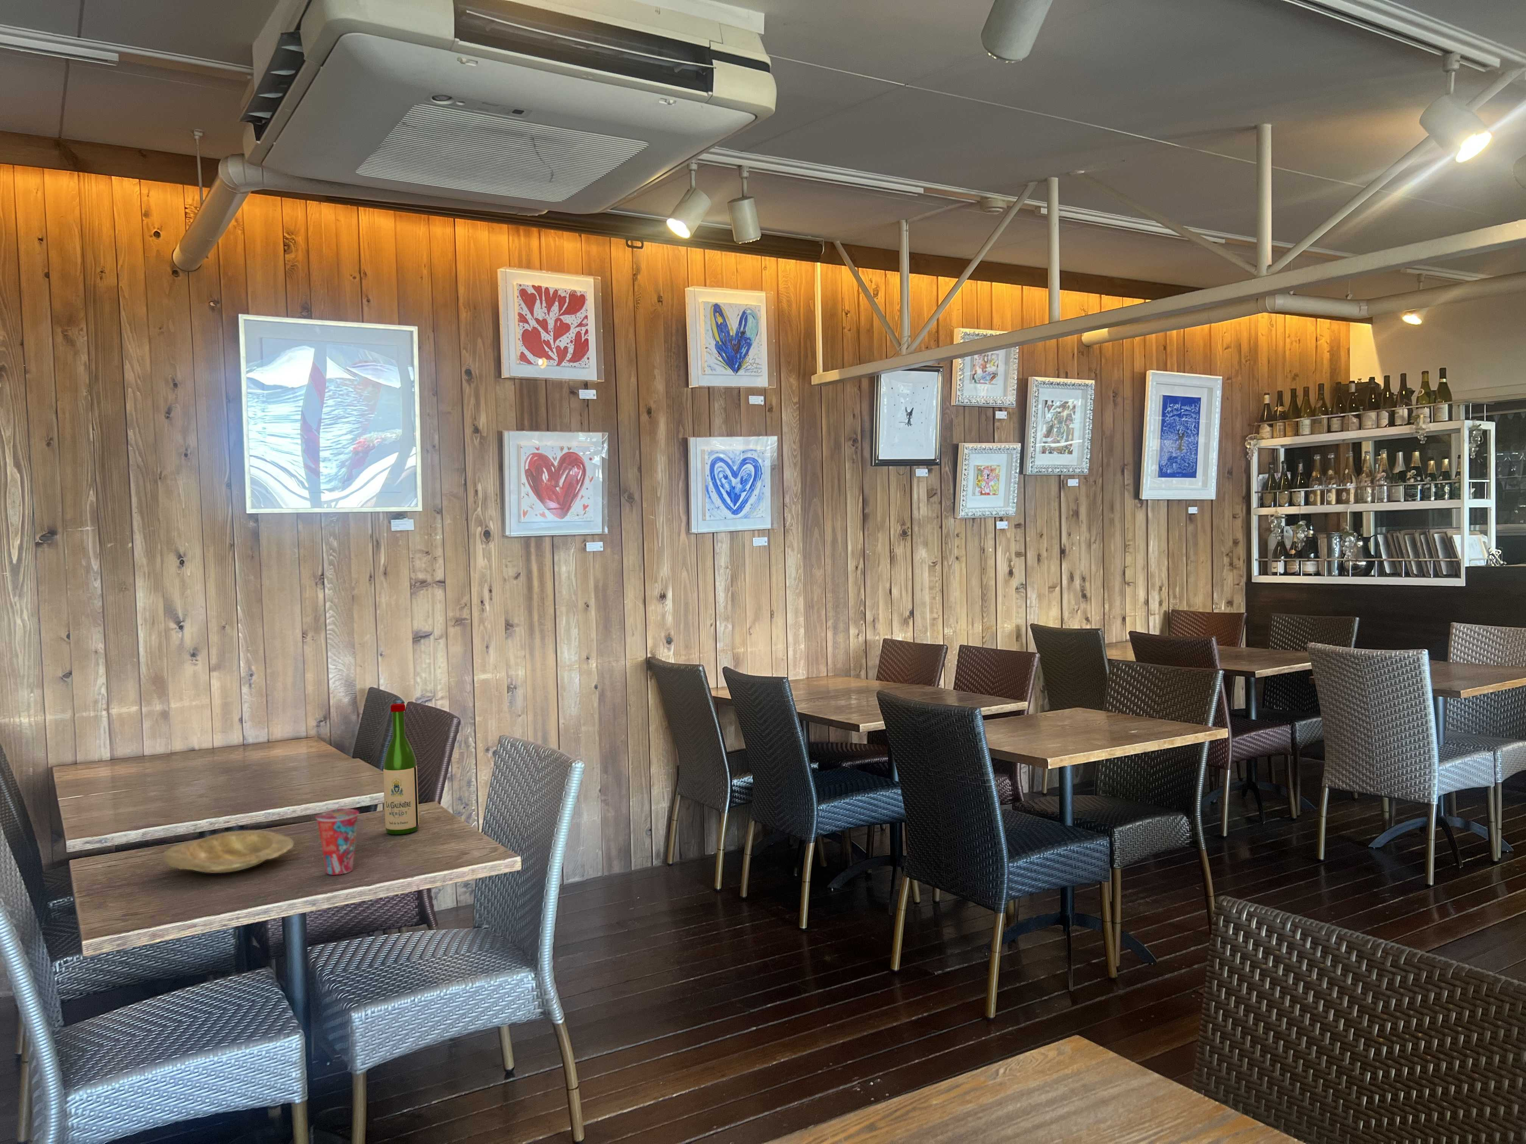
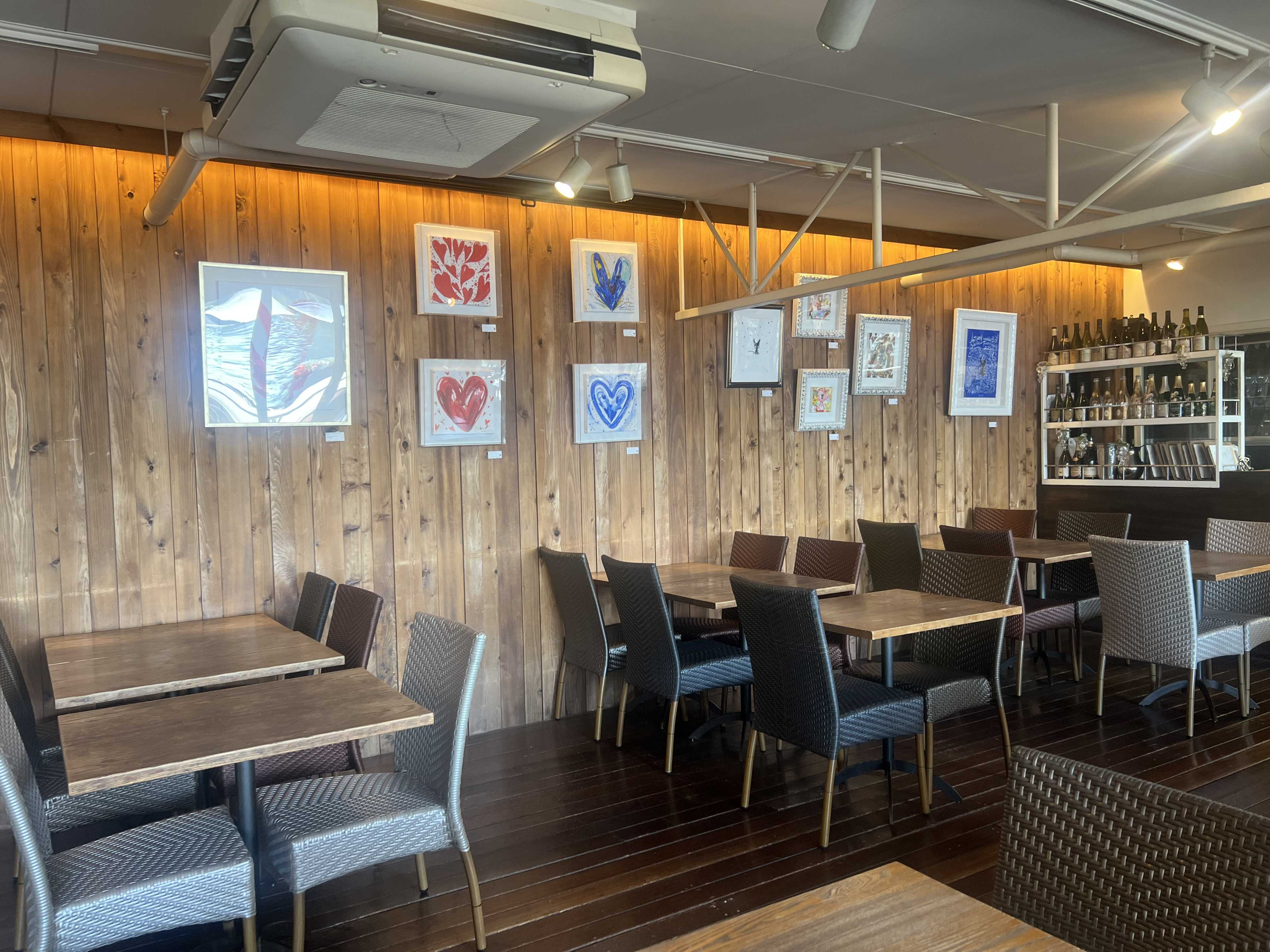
- cup [315,808,359,875]
- plate [161,830,294,874]
- wine bottle [382,703,419,835]
